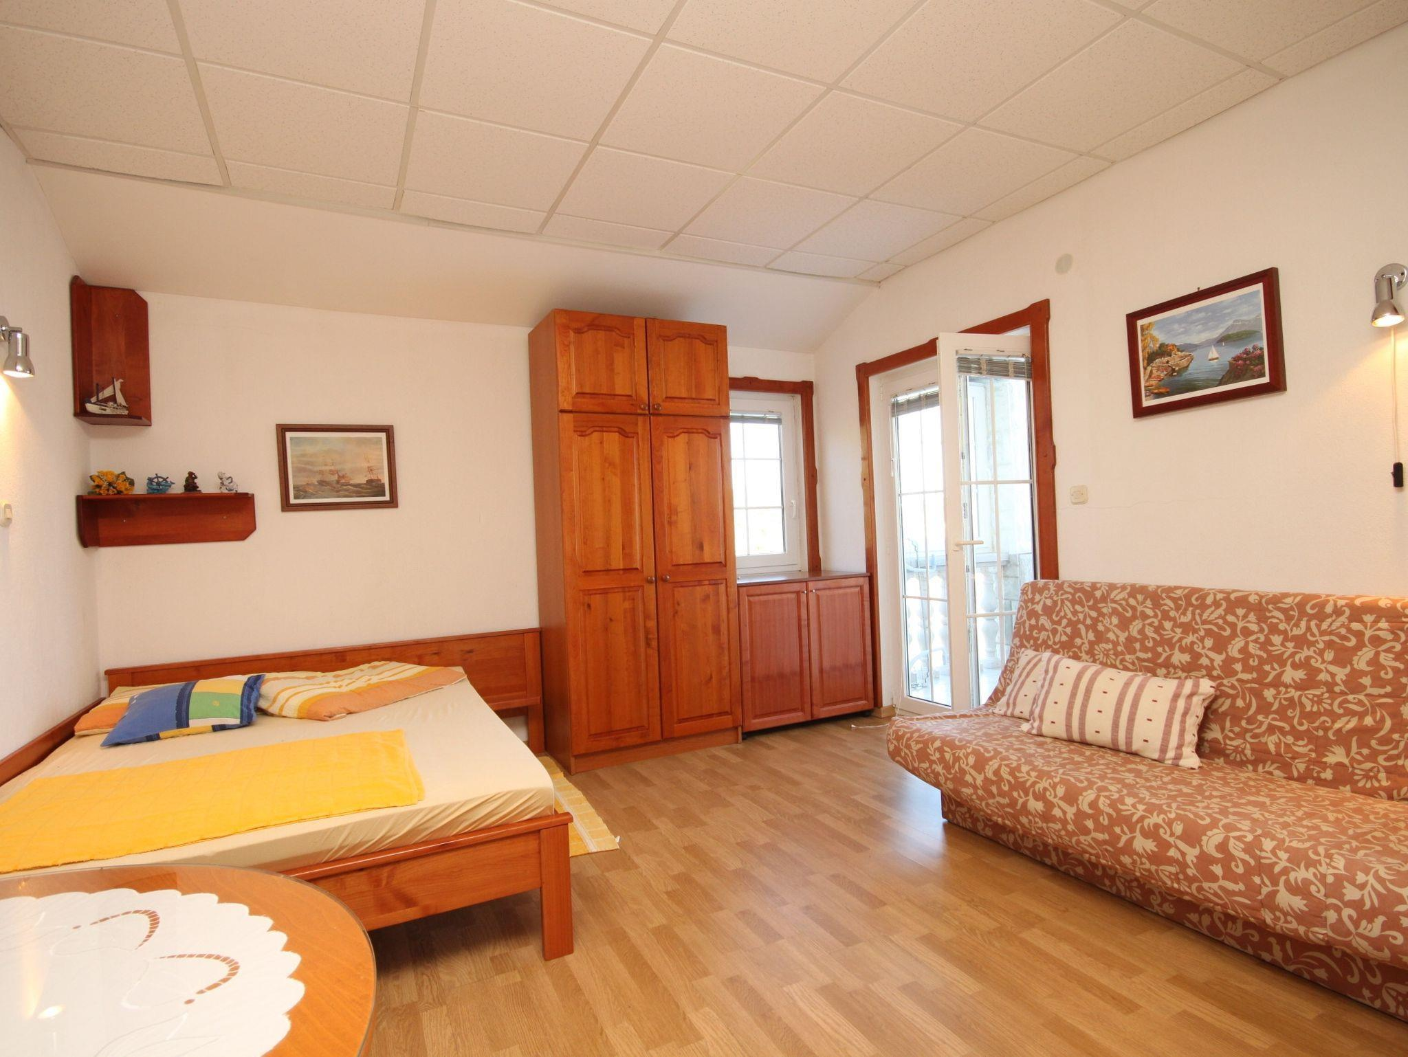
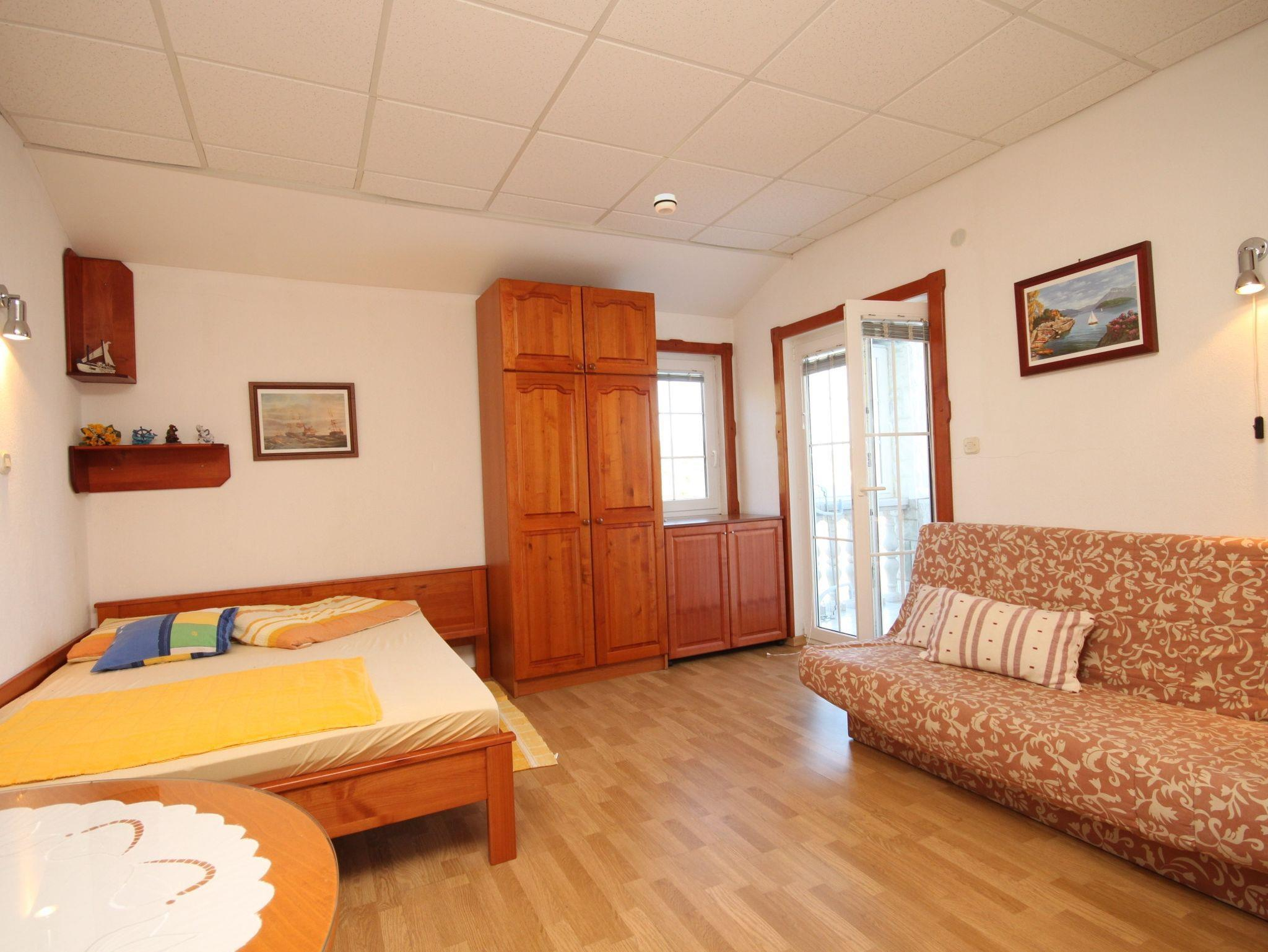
+ smoke detector [653,193,678,215]
